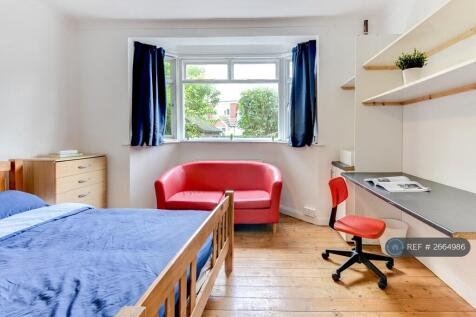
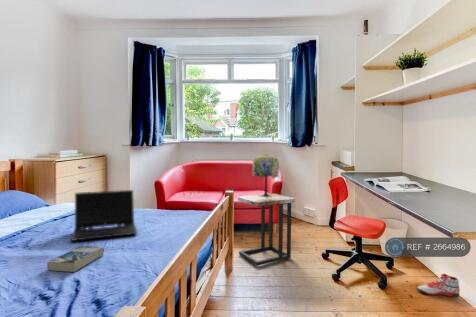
+ sneaker [416,273,461,298]
+ side table [237,193,296,267]
+ table lamp [251,153,280,197]
+ book [46,245,104,273]
+ laptop computer [70,189,139,242]
